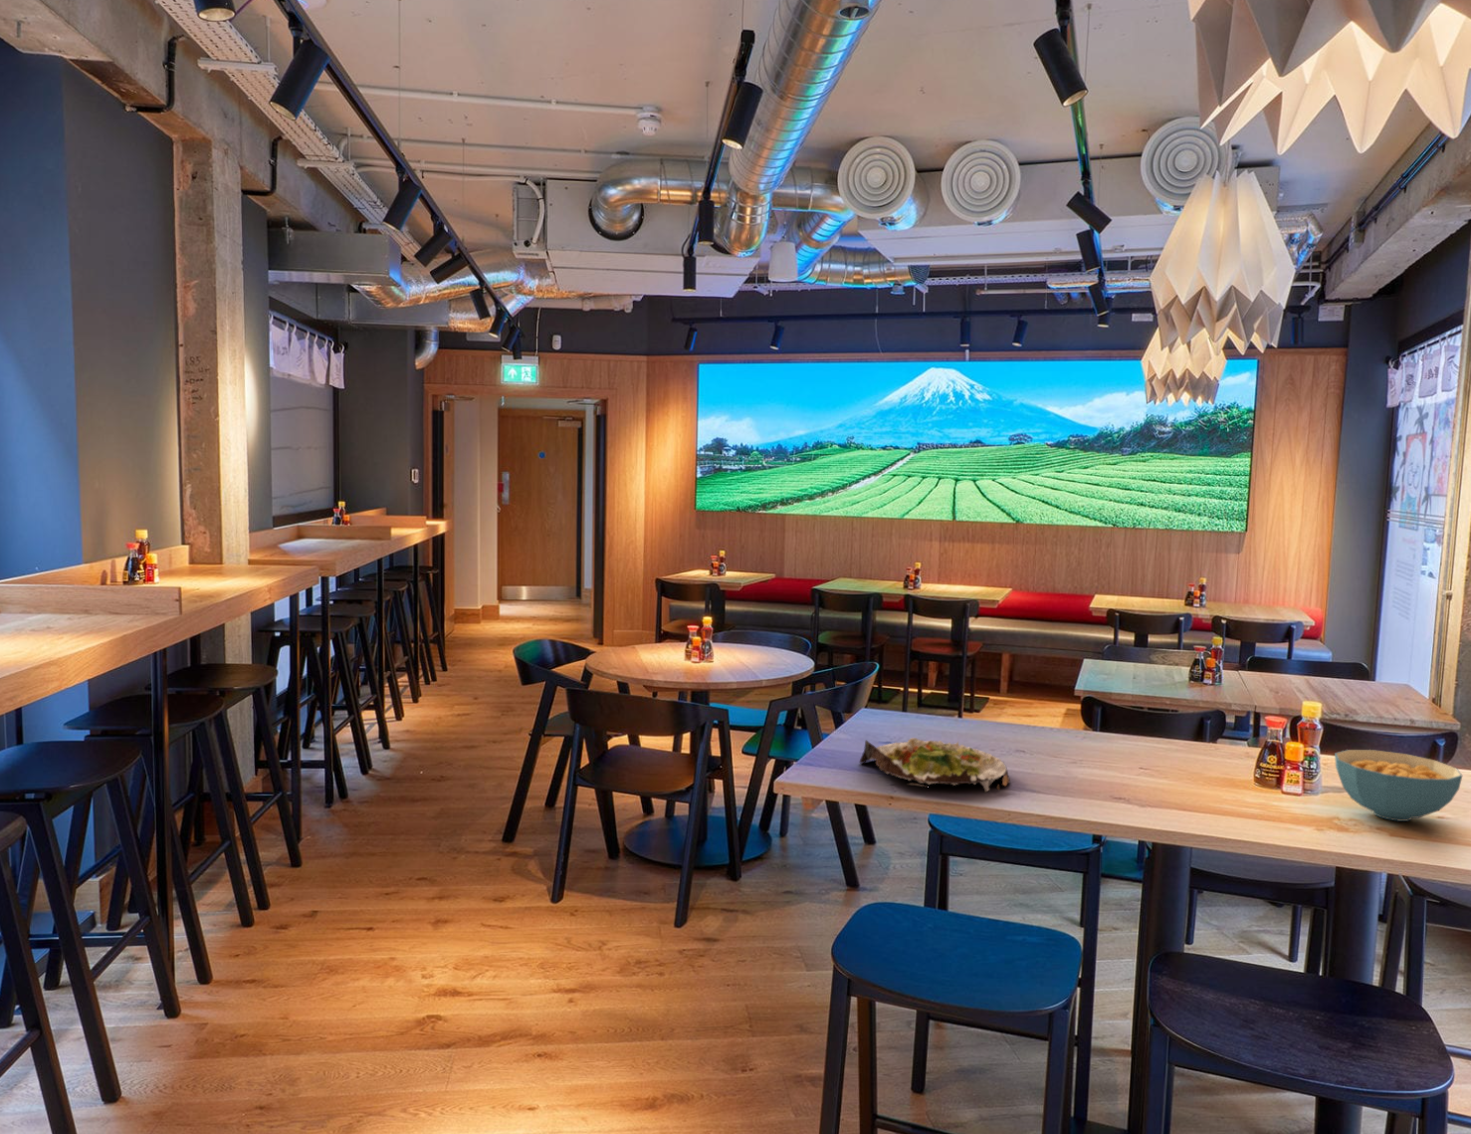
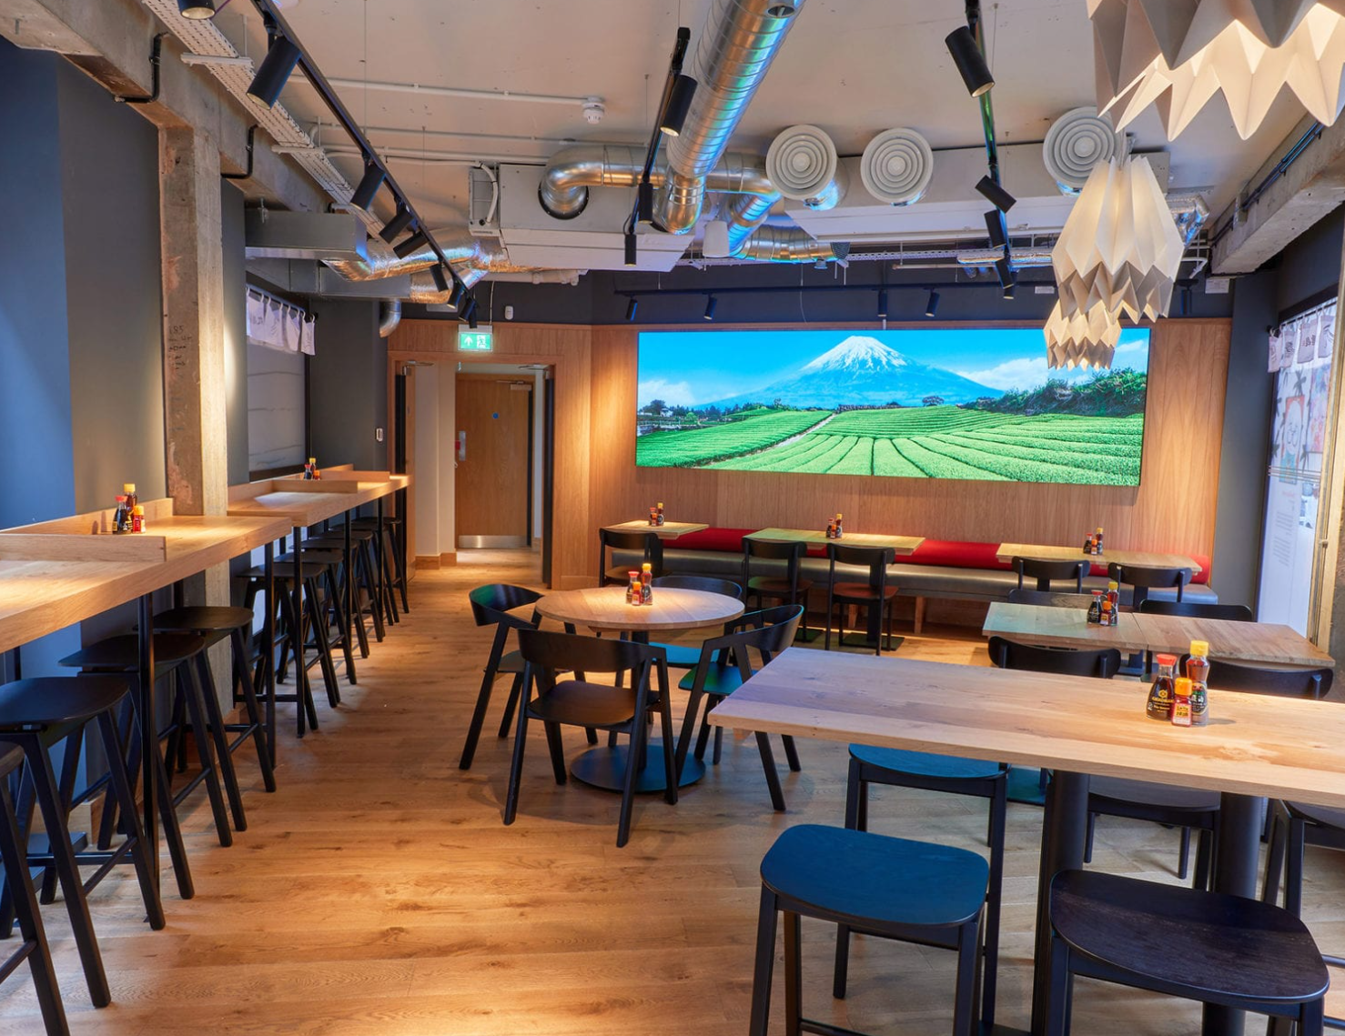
- salad plate [859,737,1011,793]
- cereal bowl [1334,749,1463,822]
